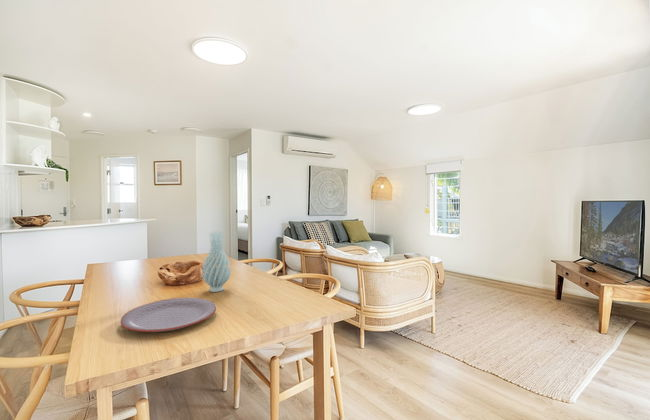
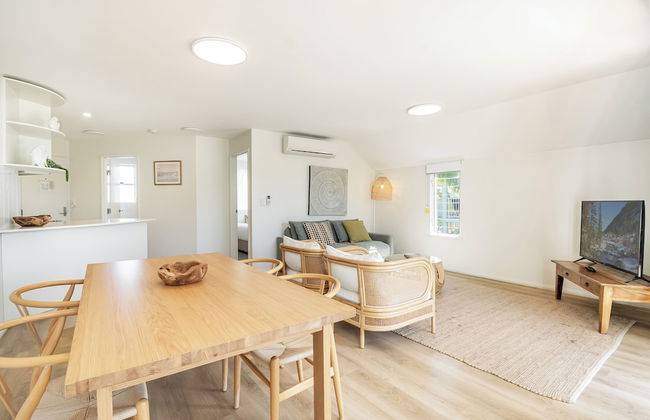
- plate [119,297,217,333]
- vase [201,230,232,293]
